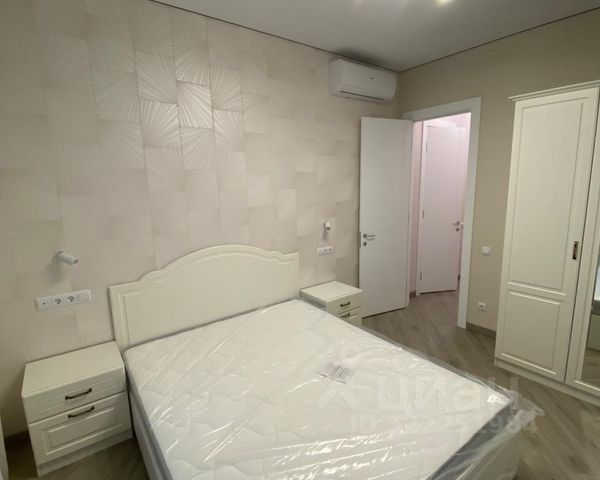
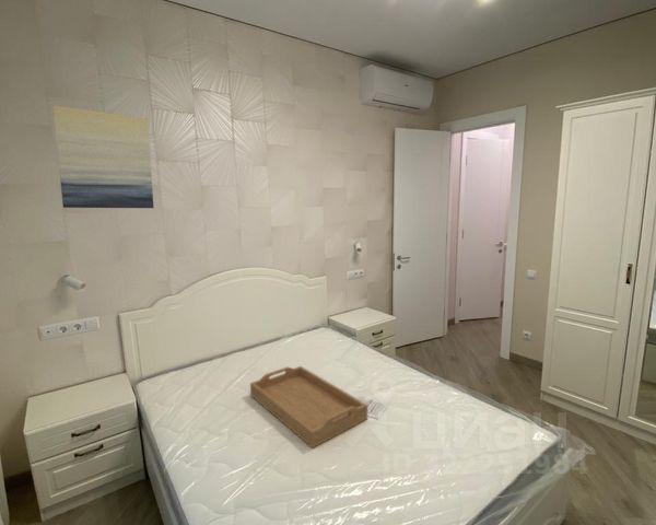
+ wall art [51,104,154,209]
+ serving tray [249,365,368,450]
